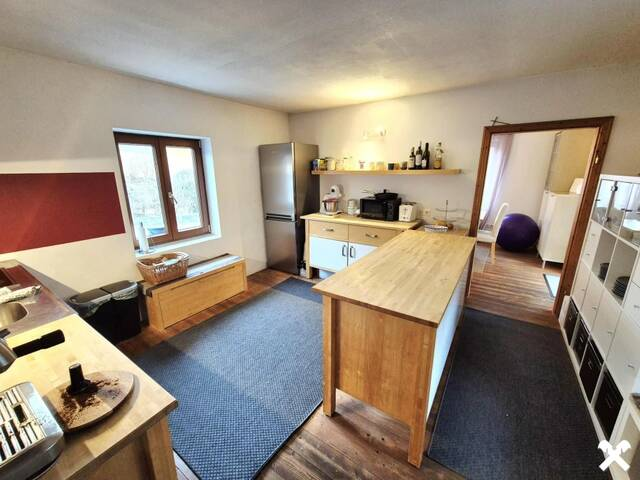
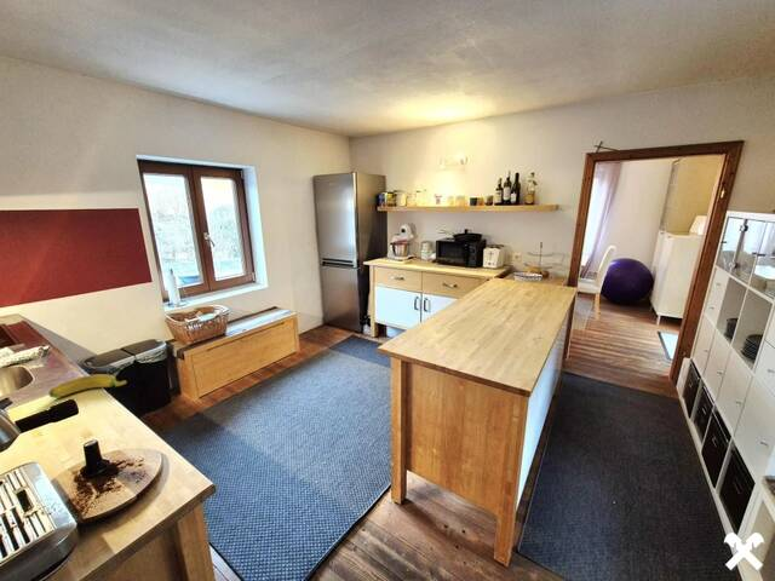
+ banana [47,373,127,398]
